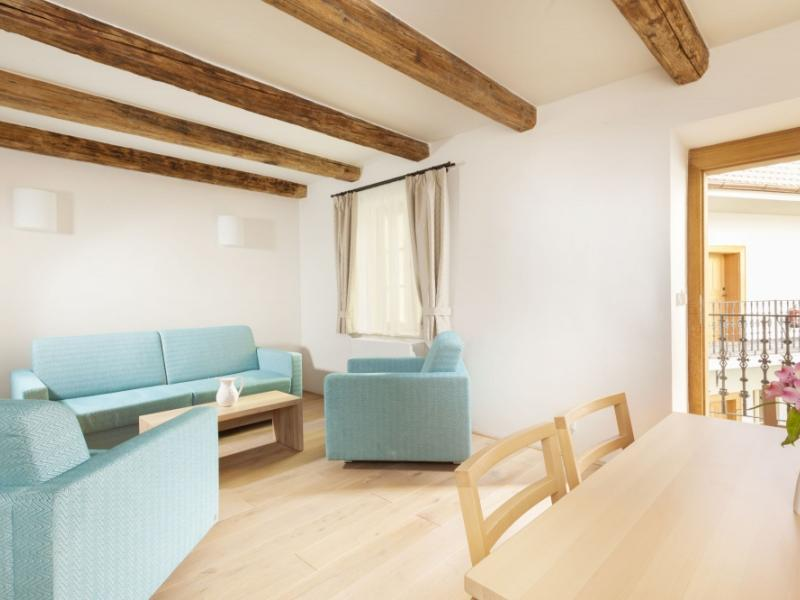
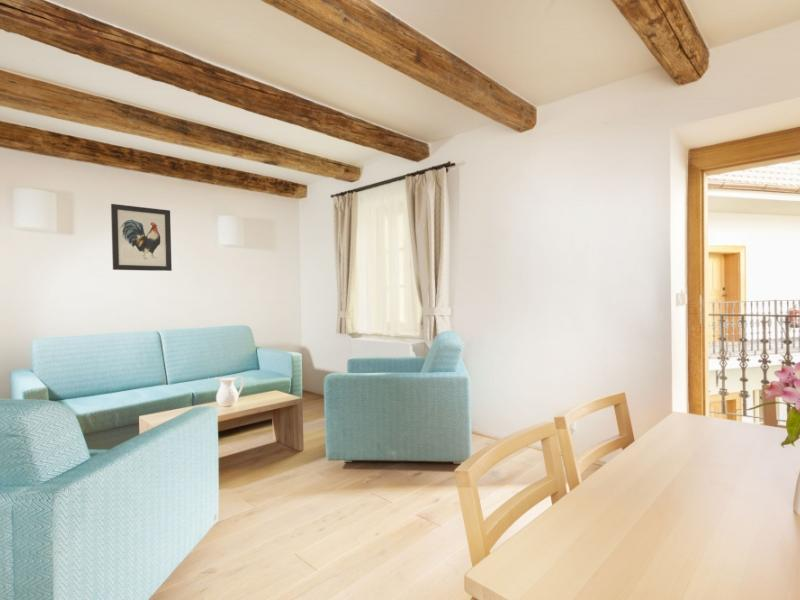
+ wall art [110,203,173,272]
